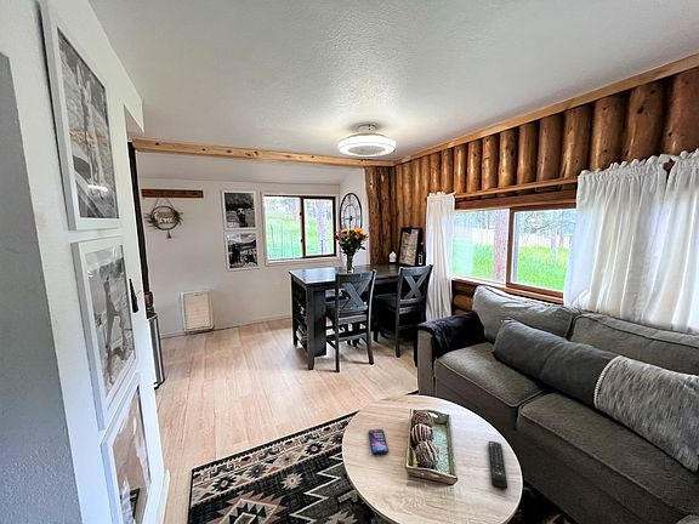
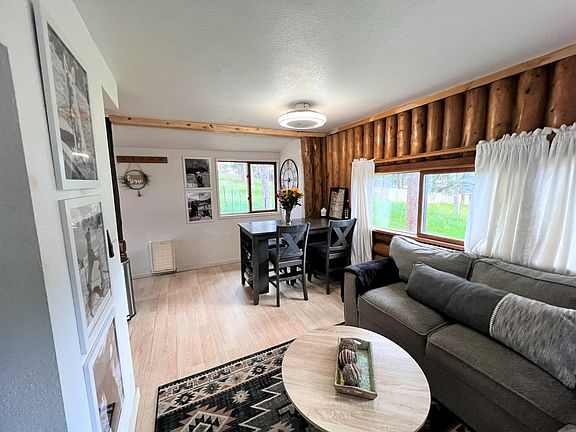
- remote control [487,440,508,490]
- smartphone [368,428,390,455]
